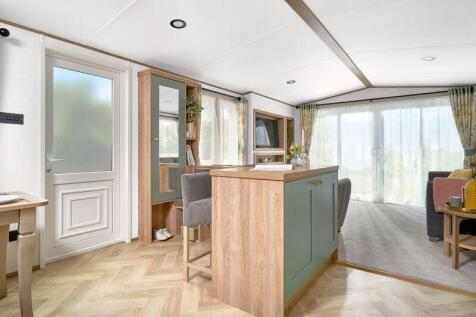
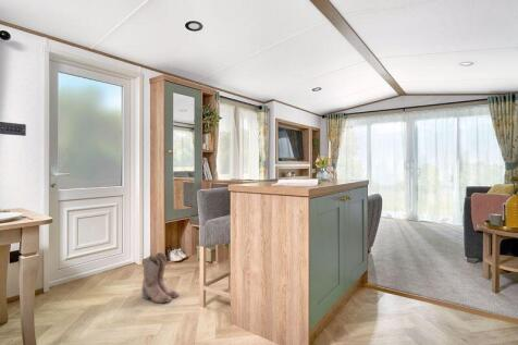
+ boots [140,251,180,304]
